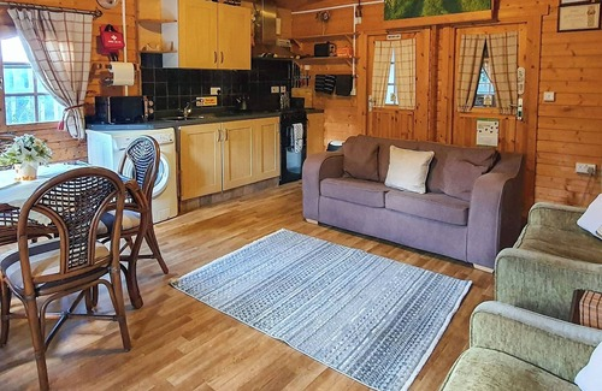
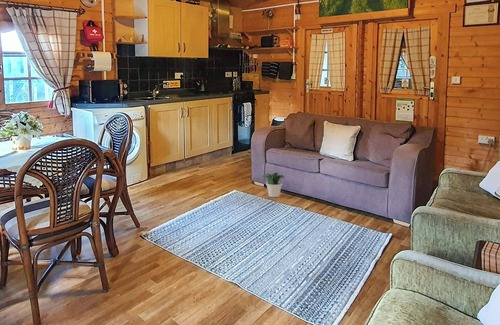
+ potted plant [261,172,286,198]
